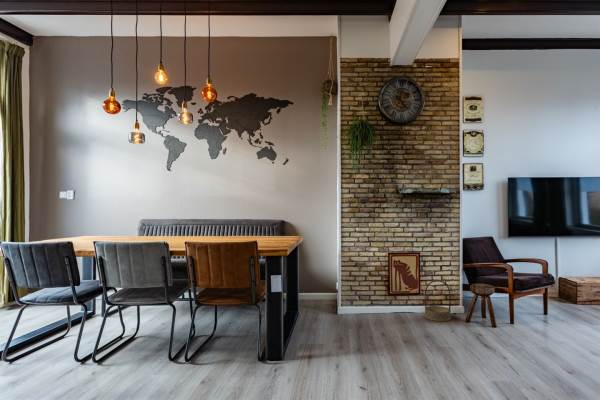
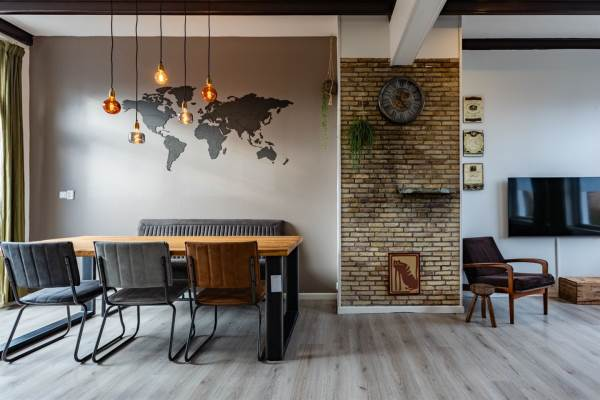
- basket [424,279,452,322]
